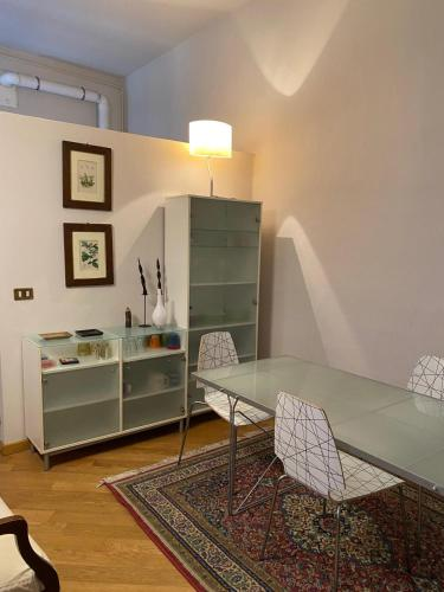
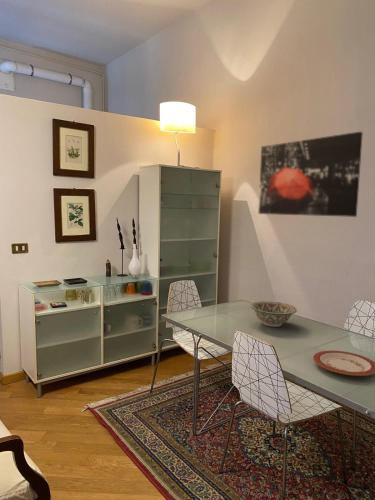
+ wall art [257,131,364,218]
+ plate [312,349,375,377]
+ decorative bowl [250,300,298,328]
